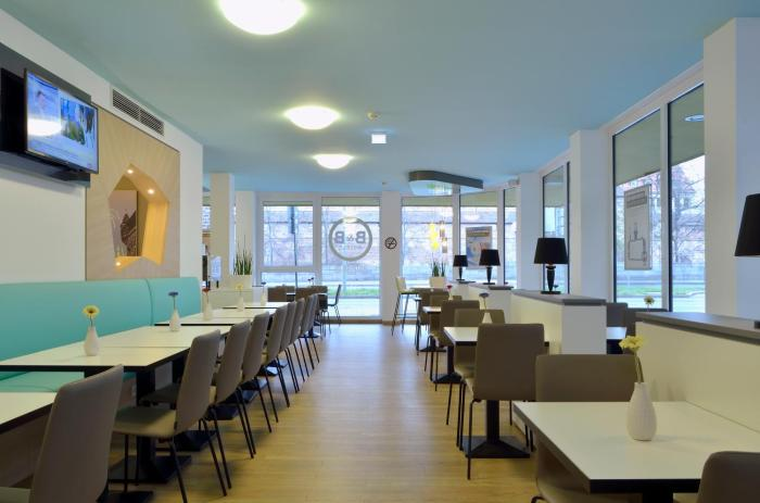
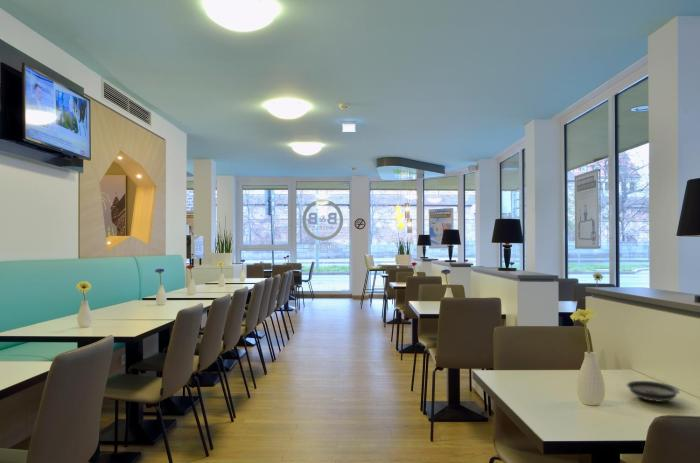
+ saucer [626,380,681,403]
